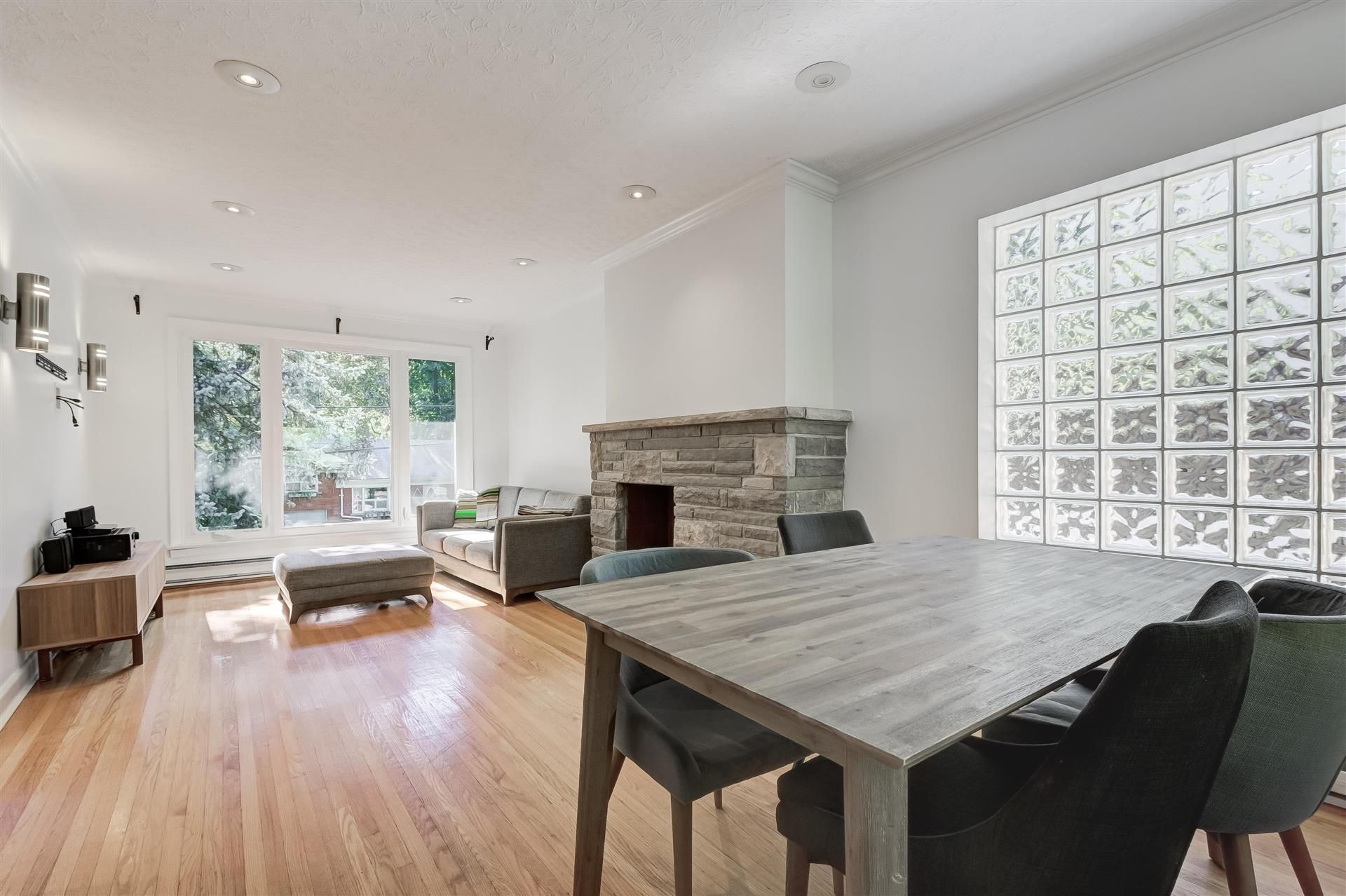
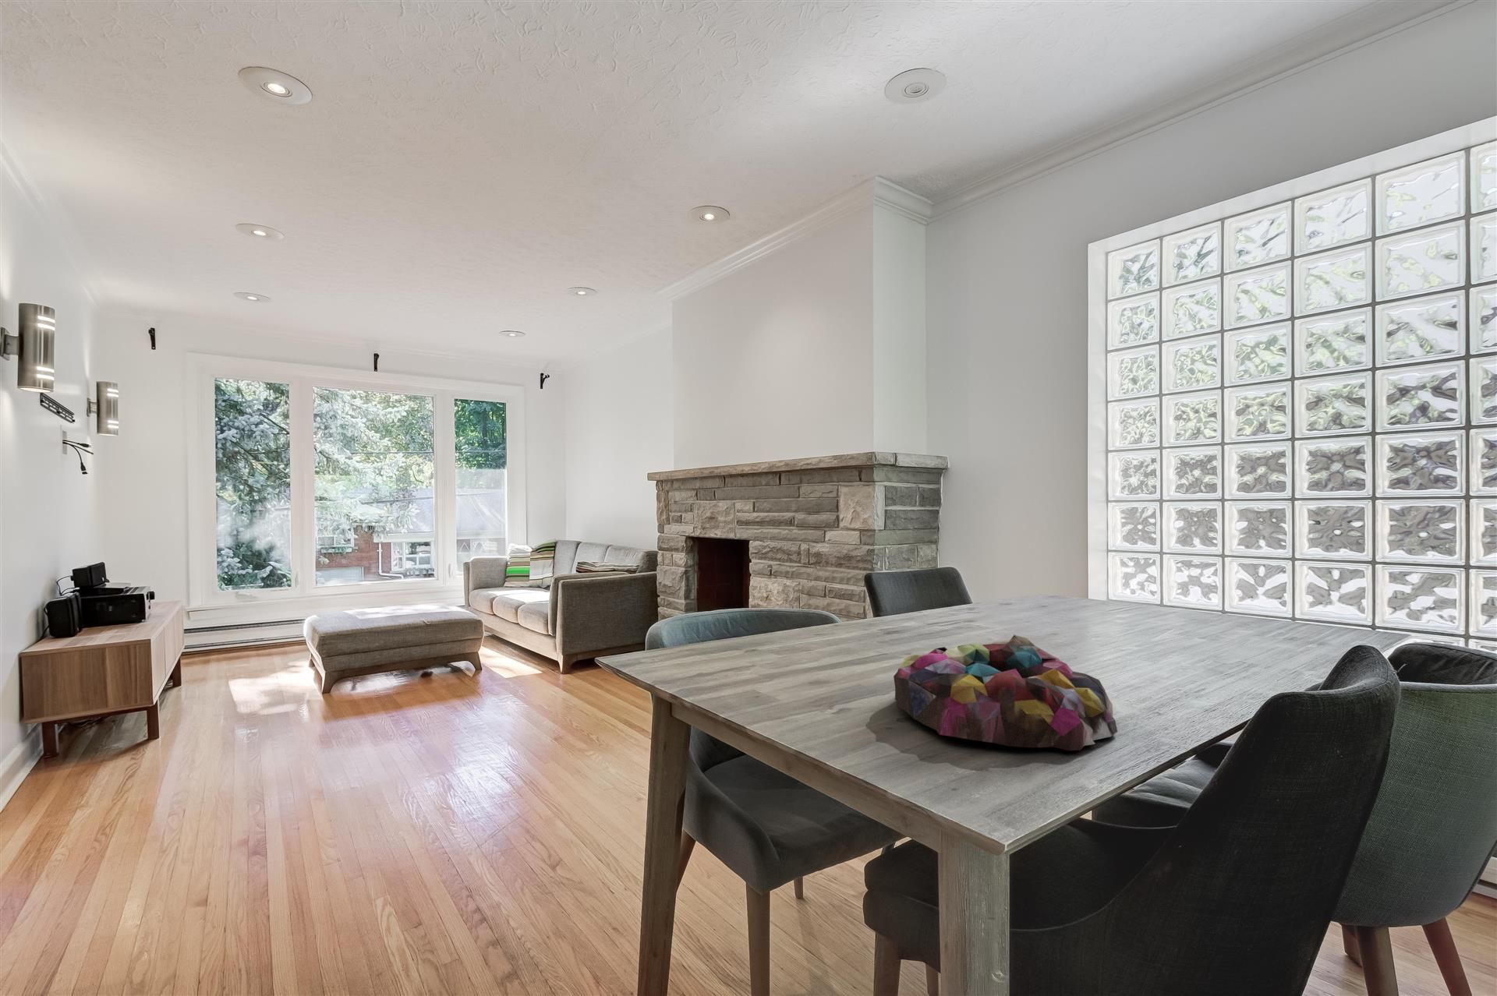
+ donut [893,635,1118,751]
